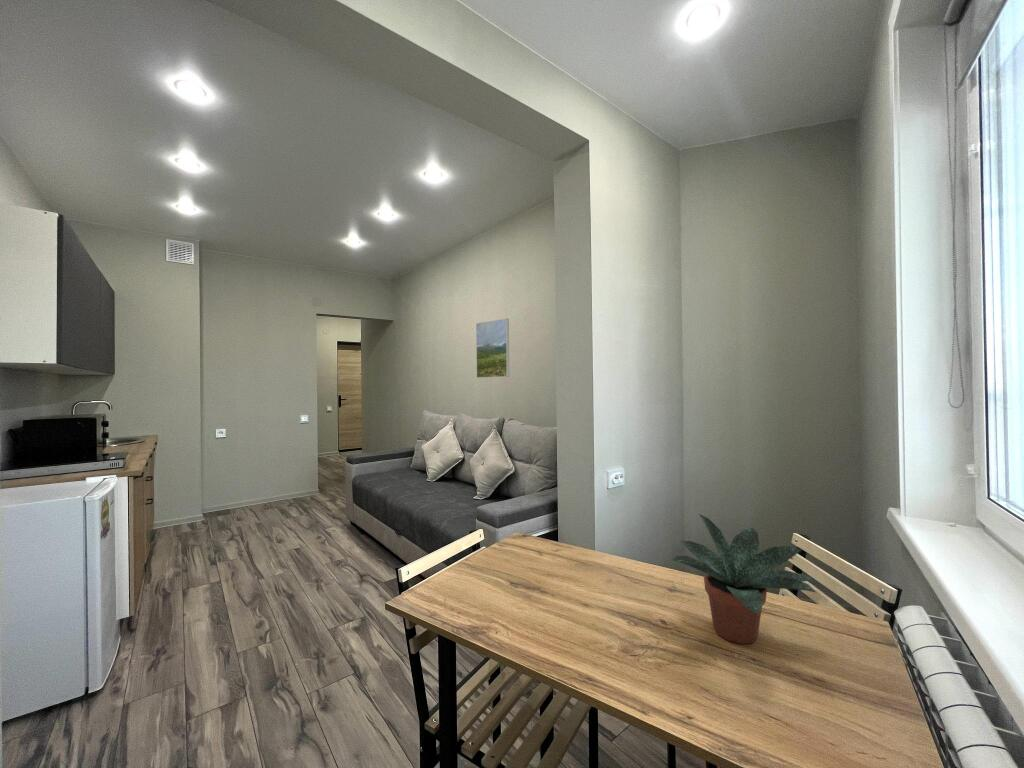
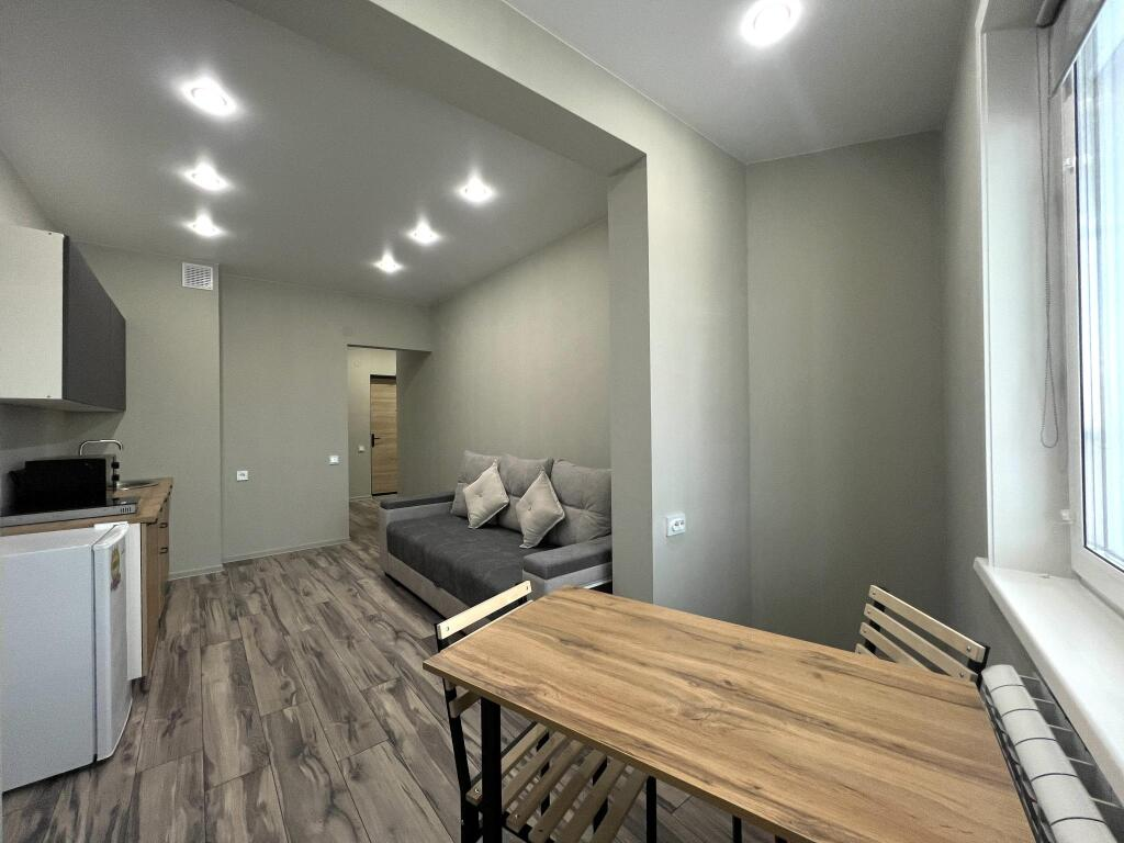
- potted plant [672,513,817,645]
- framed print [475,318,510,379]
